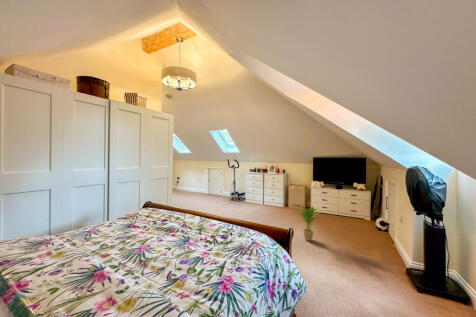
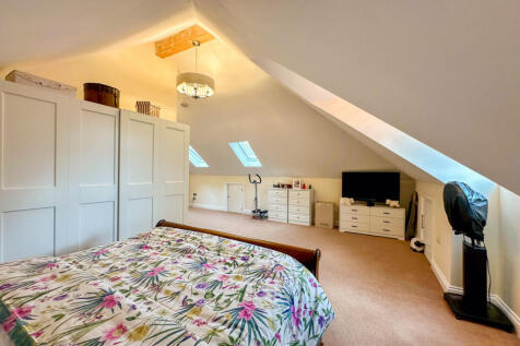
- potted plant [296,204,325,242]
